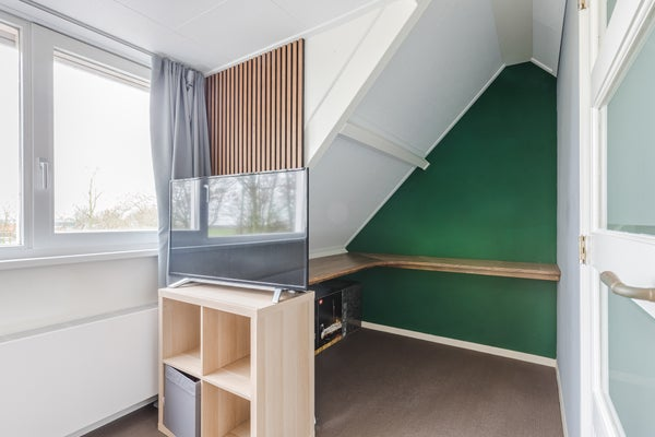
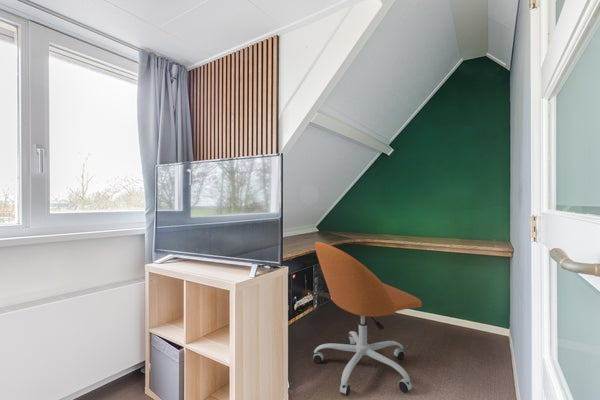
+ office chair [312,241,422,397]
